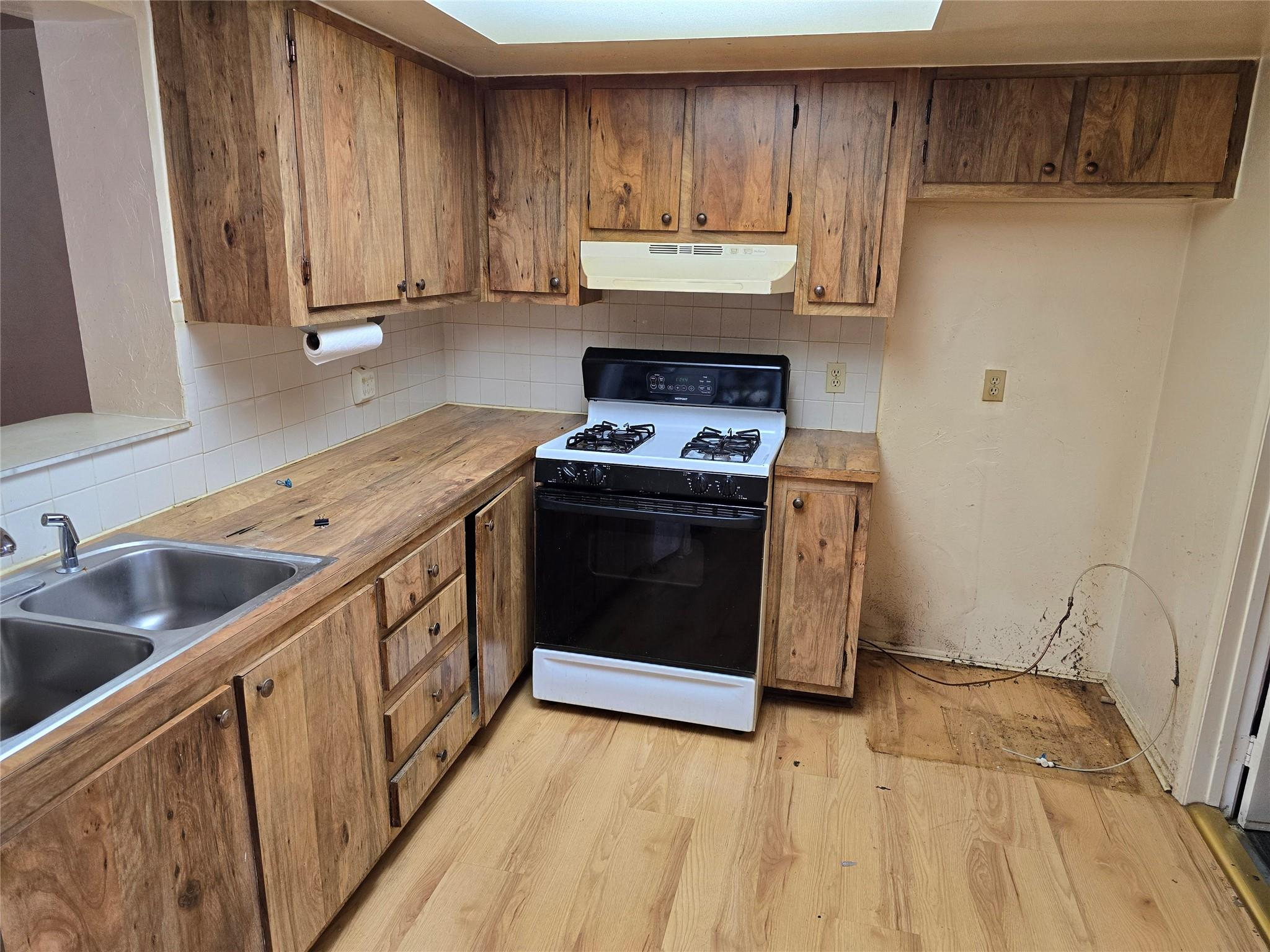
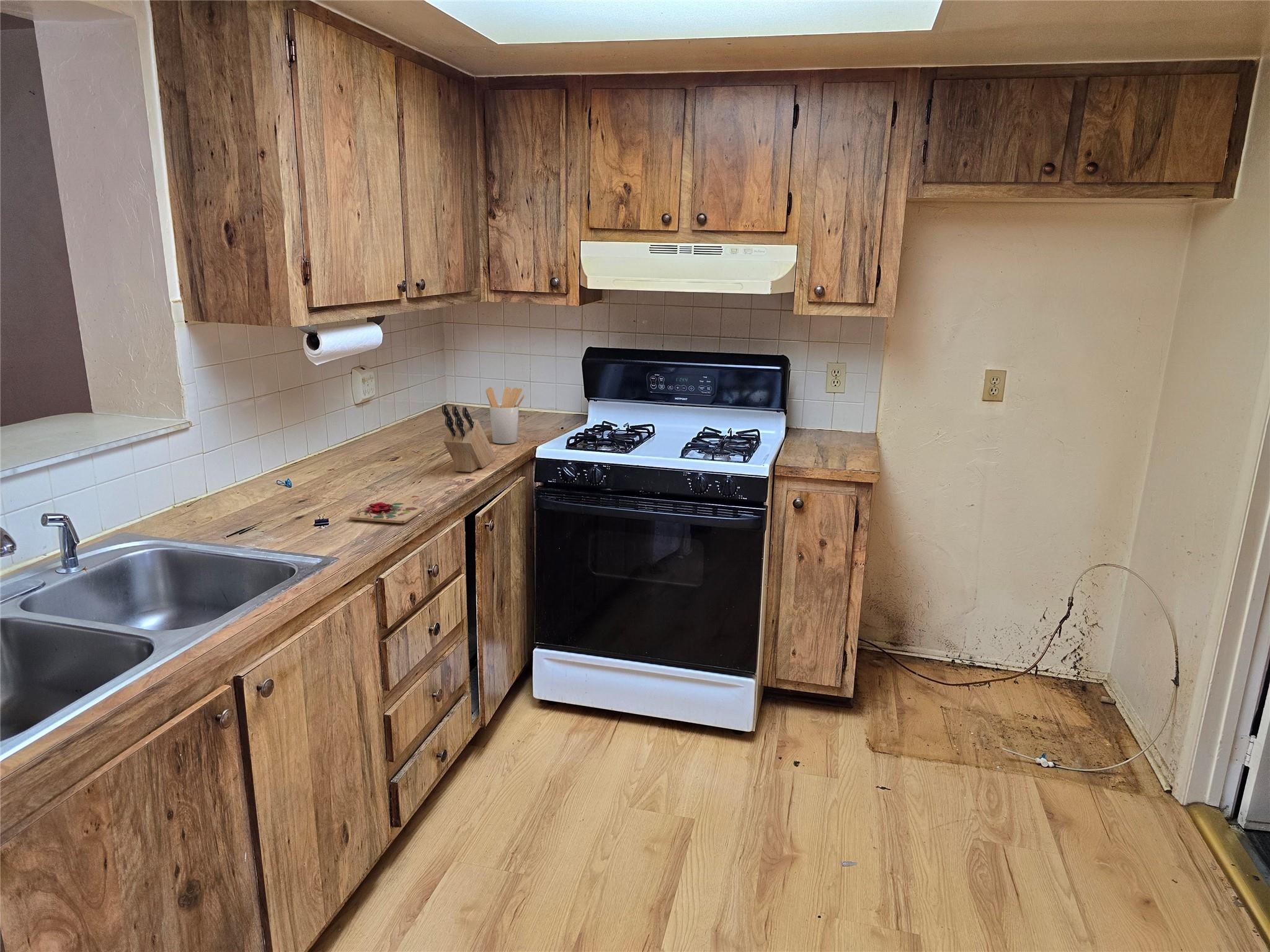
+ knife block [442,404,497,473]
+ utensil holder [486,386,525,444]
+ cutting board [349,495,425,524]
